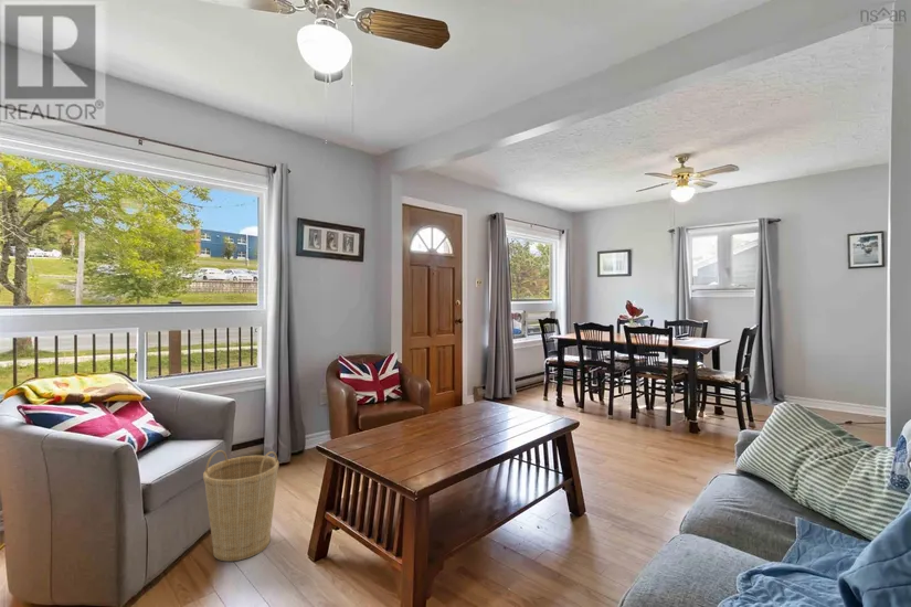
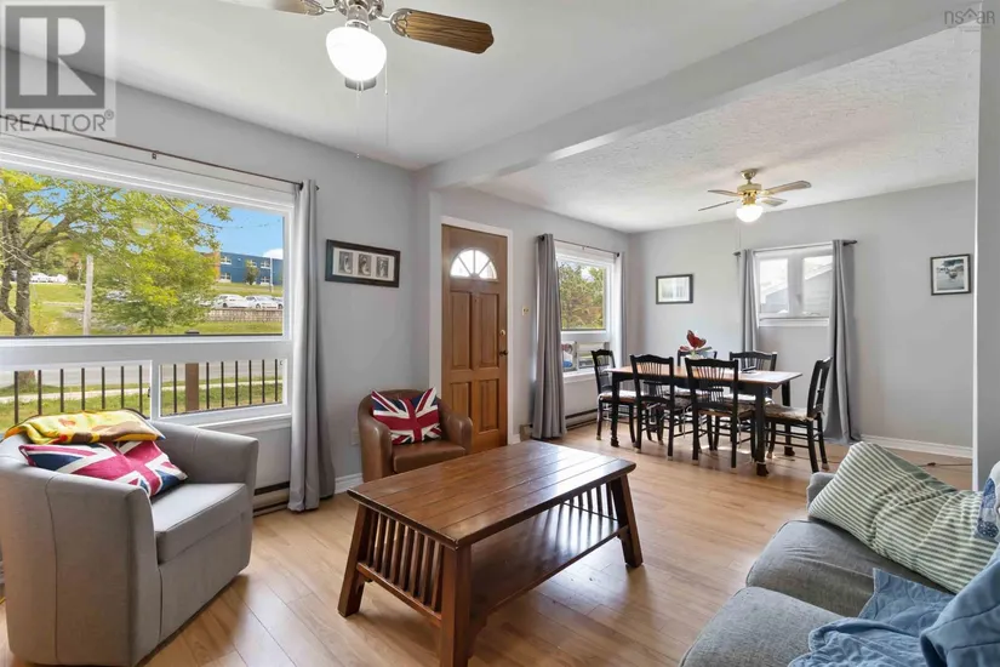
- basket [202,449,279,563]
